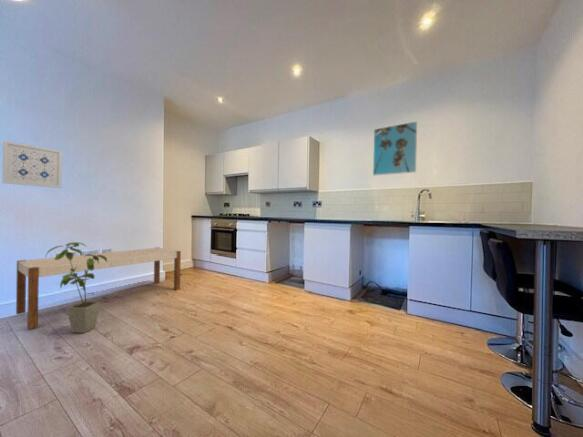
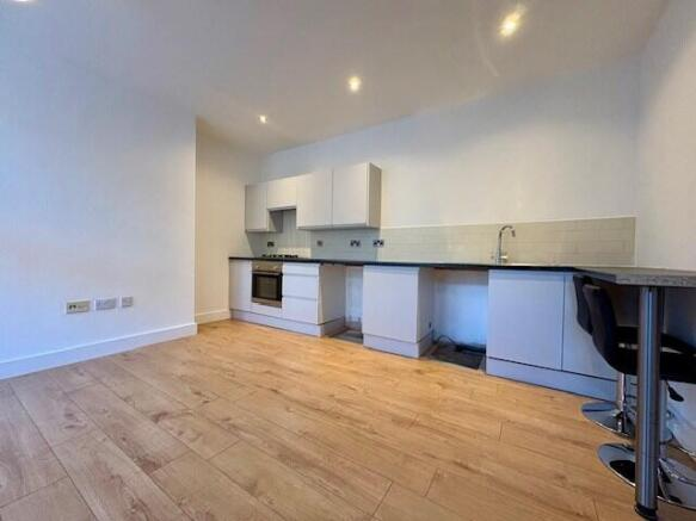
- bench [15,247,182,330]
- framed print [372,120,418,177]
- wall art [2,140,63,189]
- house plant [44,241,107,334]
